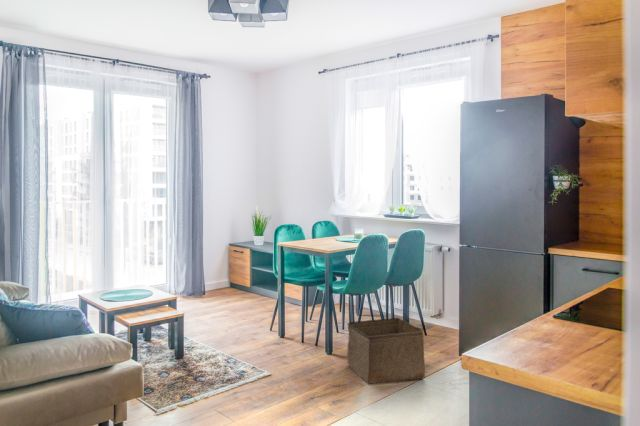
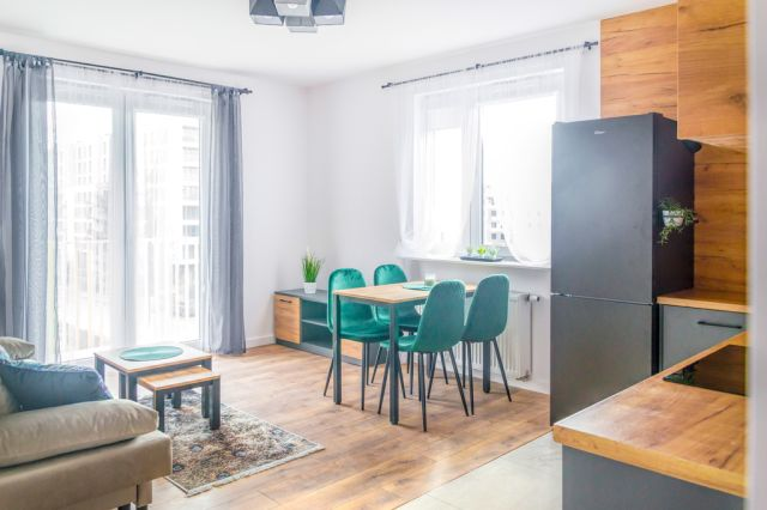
- storage bin [347,317,426,385]
